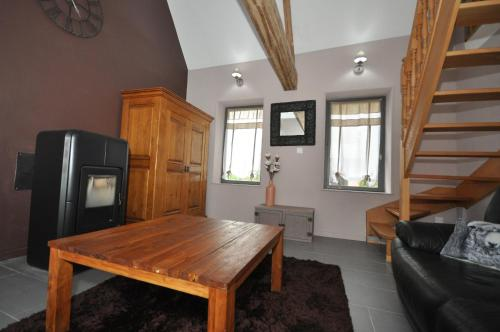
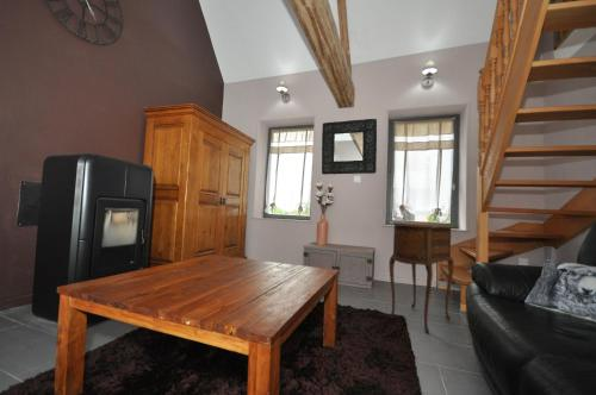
+ side table [387,221,455,334]
